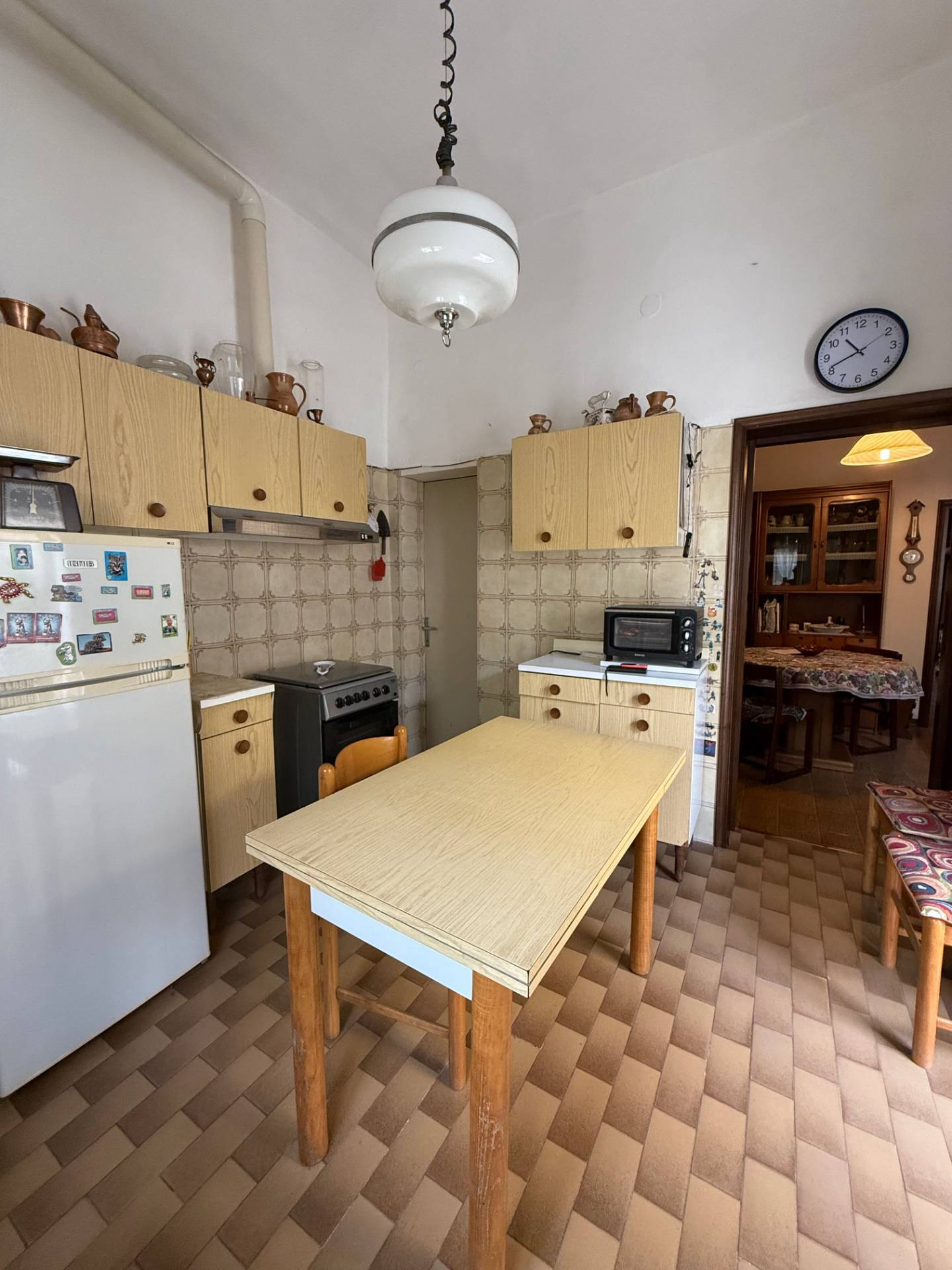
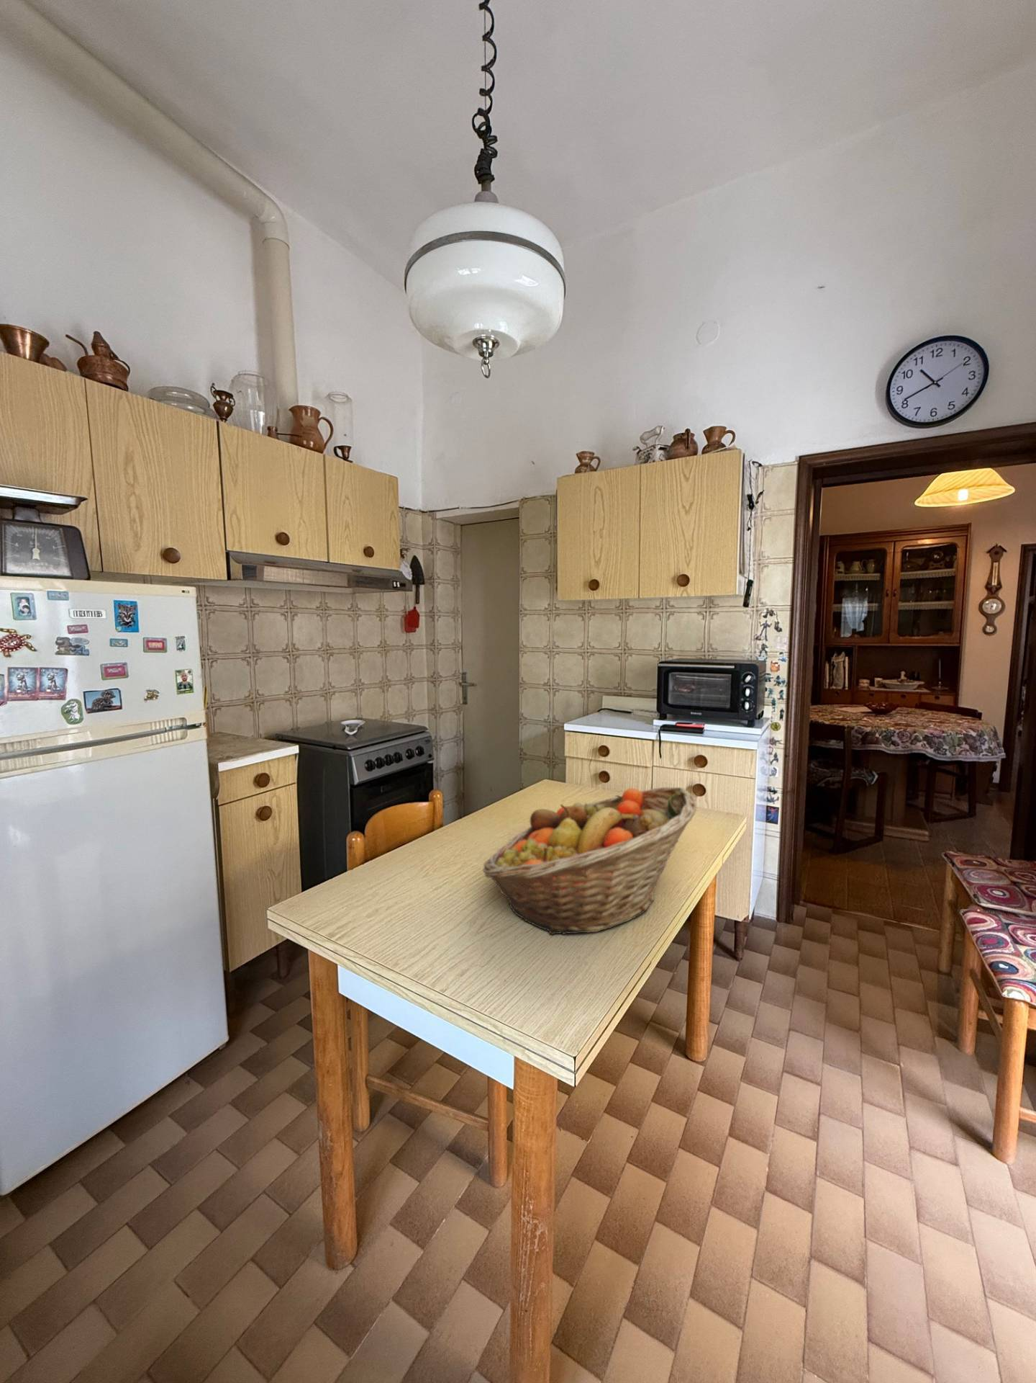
+ fruit basket [482,786,698,935]
